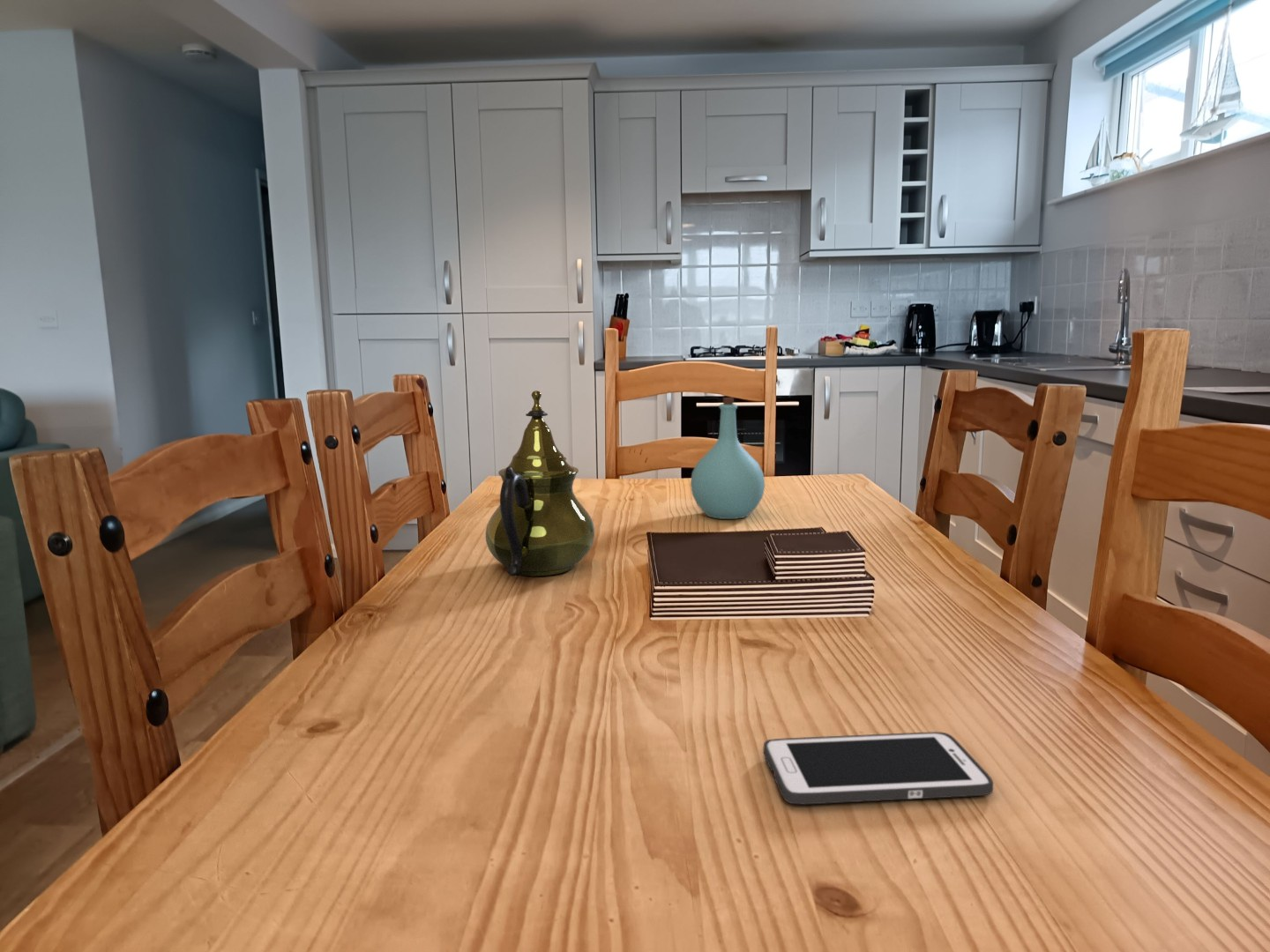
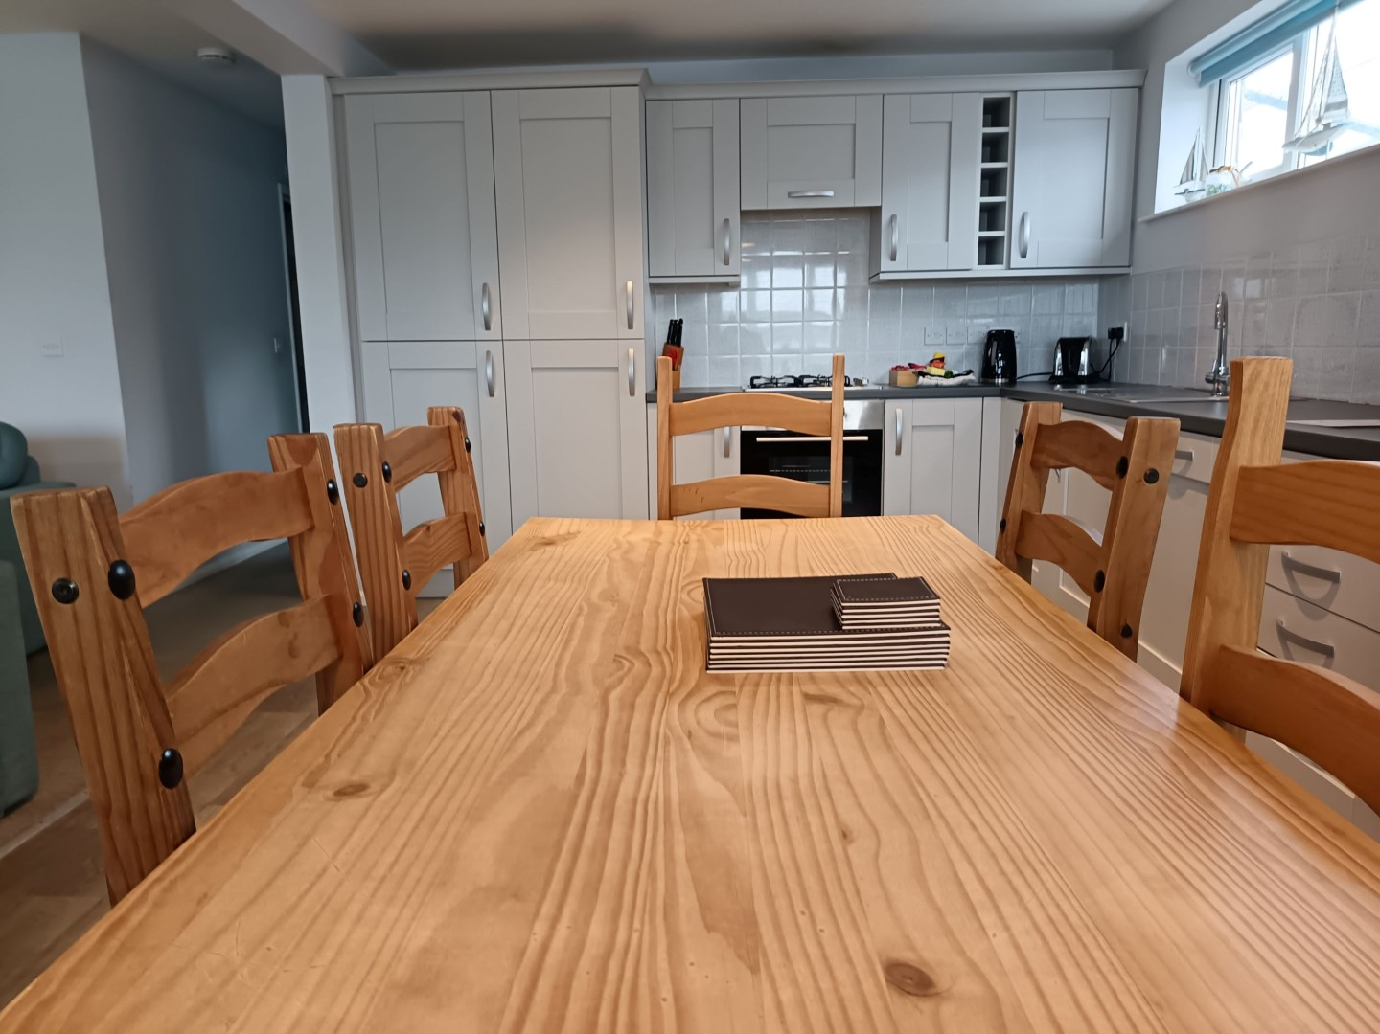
- teapot [485,390,595,576]
- cell phone [762,731,994,806]
- bottle [690,397,766,520]
